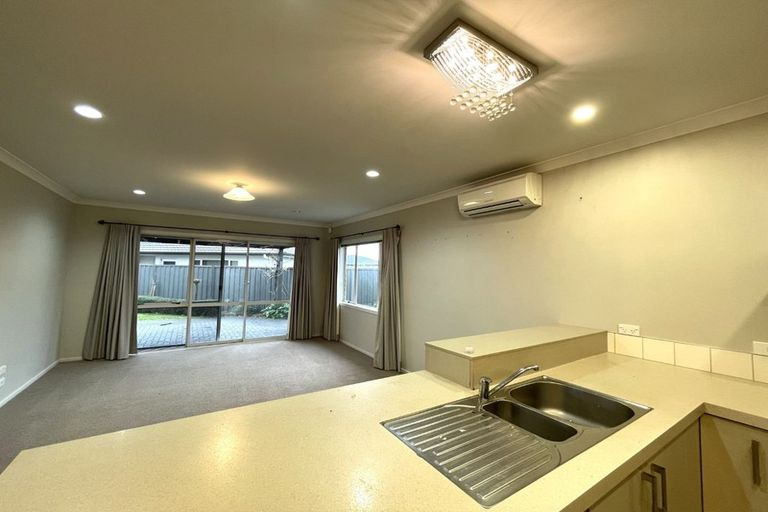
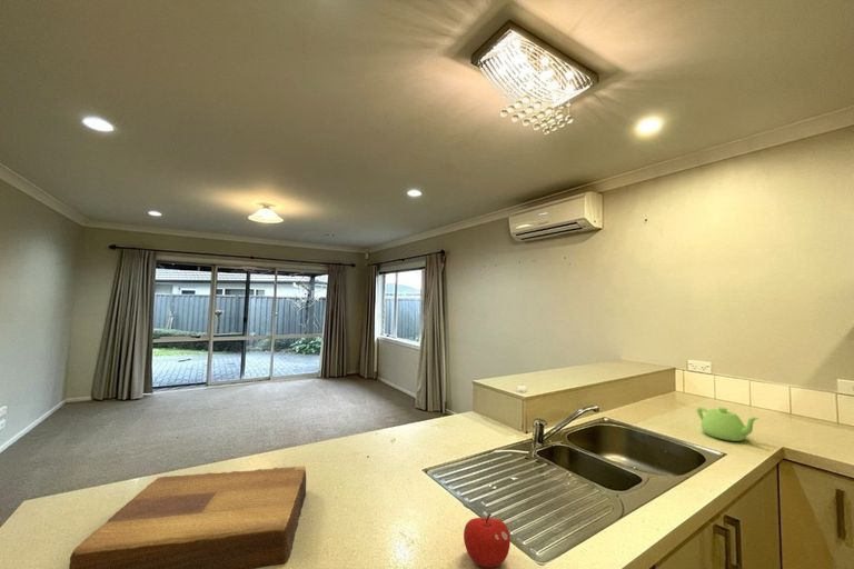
+ fruit [463,512,512,569]
+ cutting board [68,465,307,569]
+ teapot [696,406,759,442]
